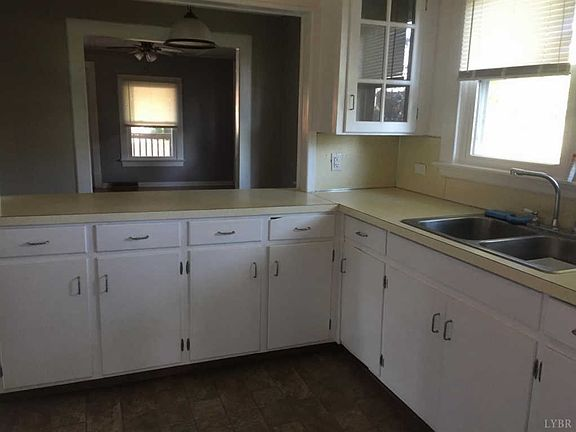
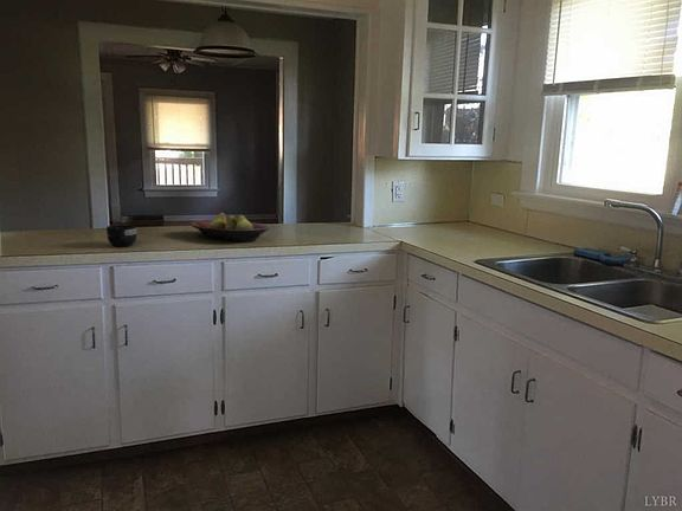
+ mug [105,224,137,248]
+ fruit bowl [189,212,271,242]
